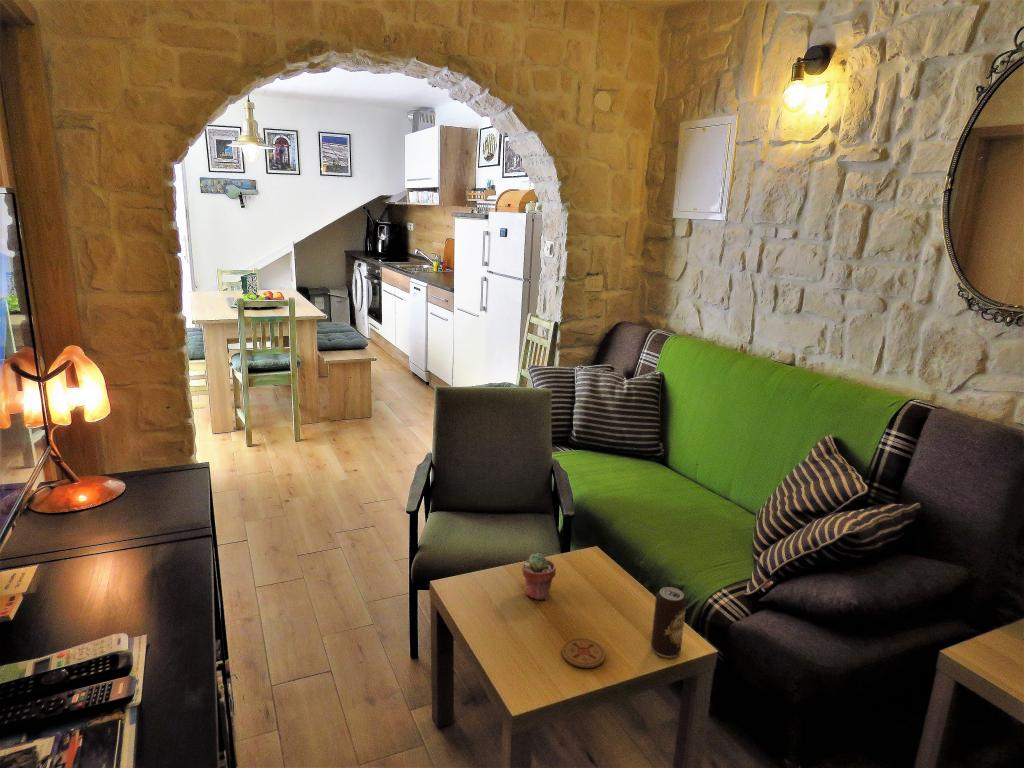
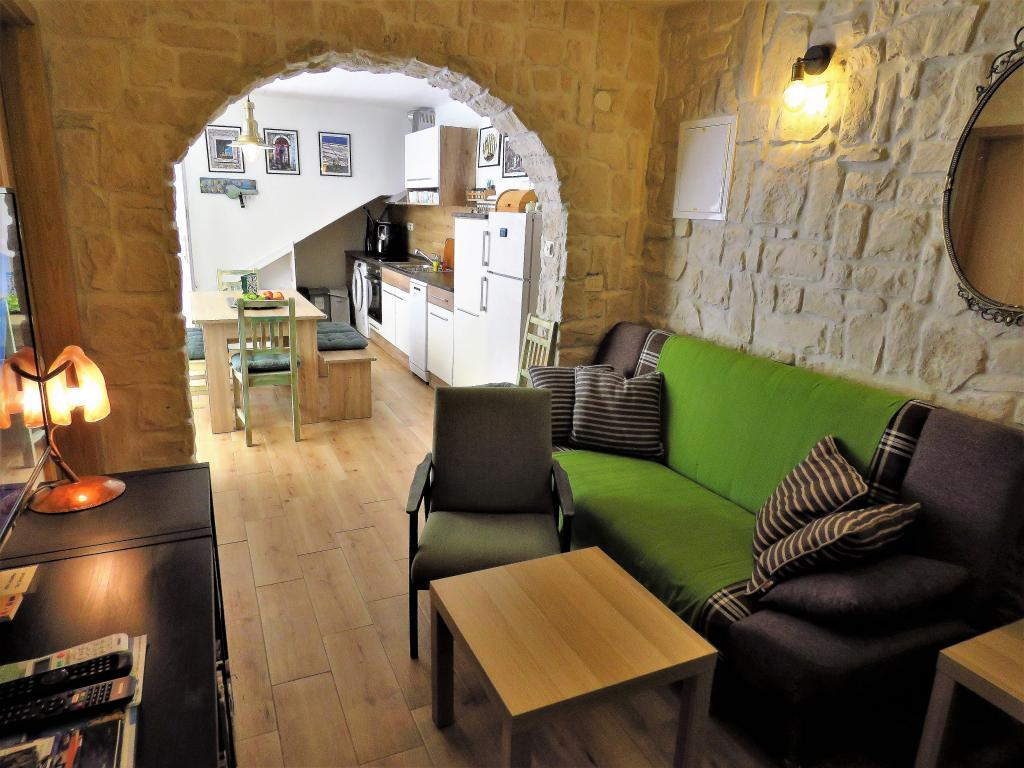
- potted succulent [521,552,557,601]
- coaster [561,637,606,669]
- beverage can [650,586,687,659]
